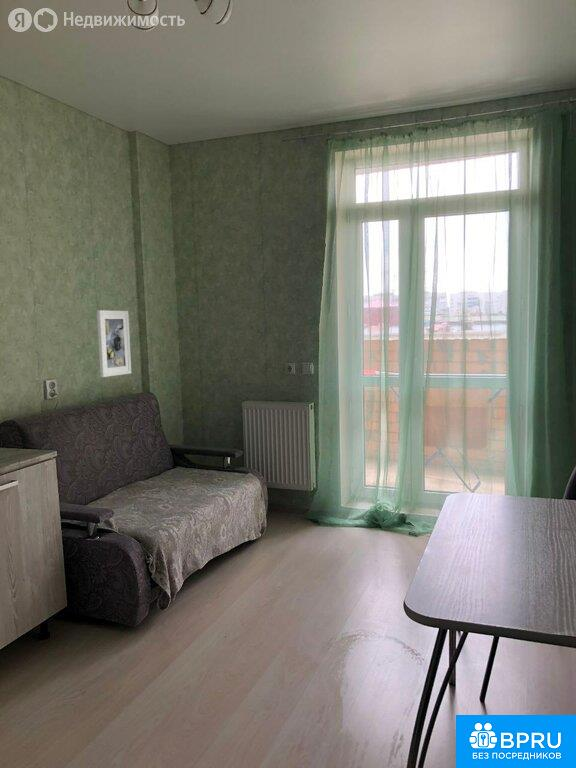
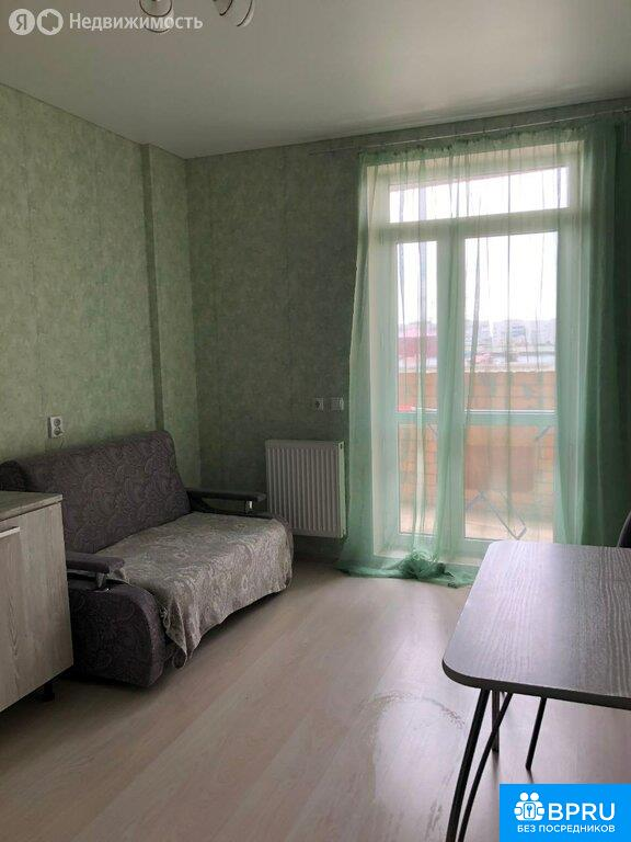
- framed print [96,309,132,378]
